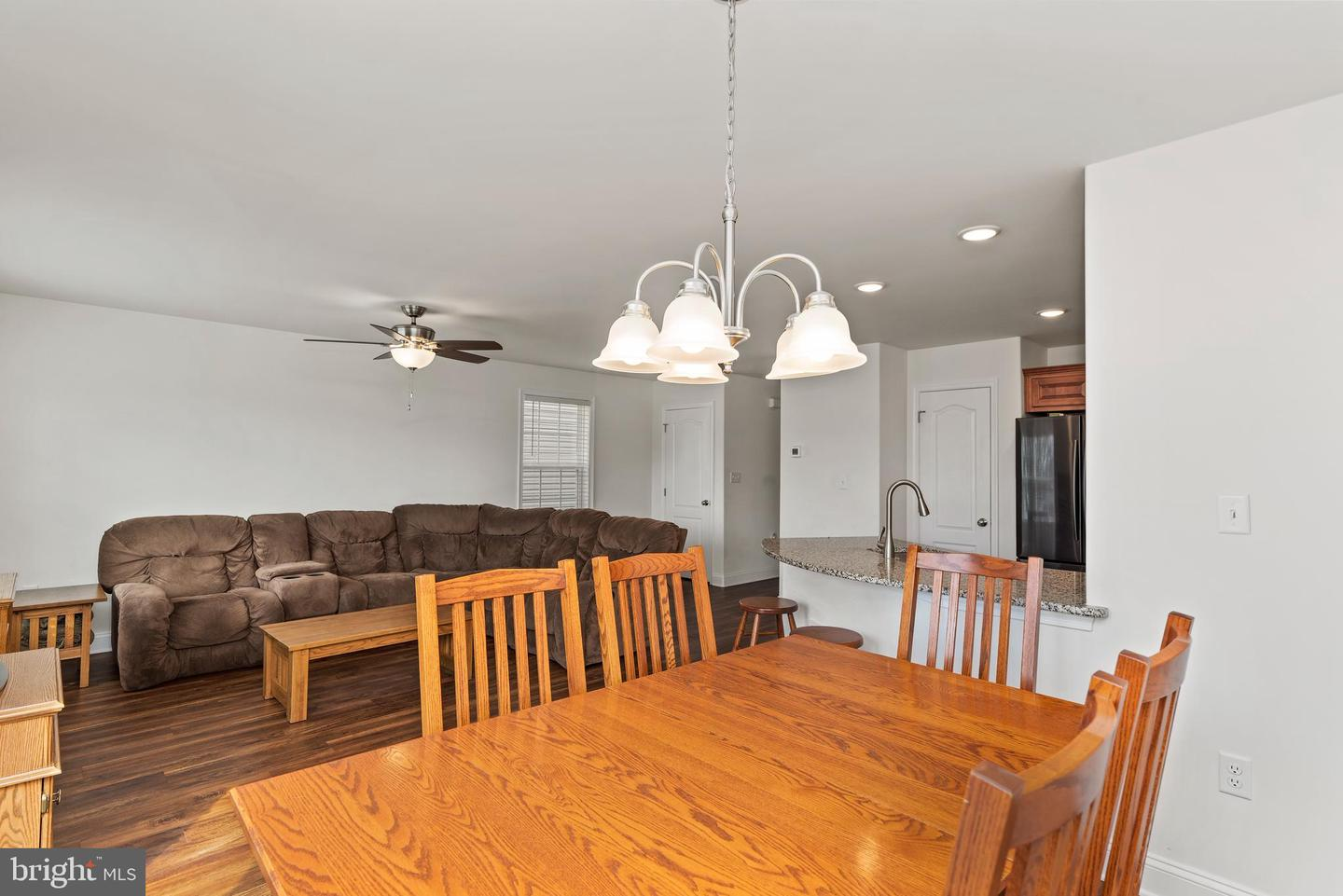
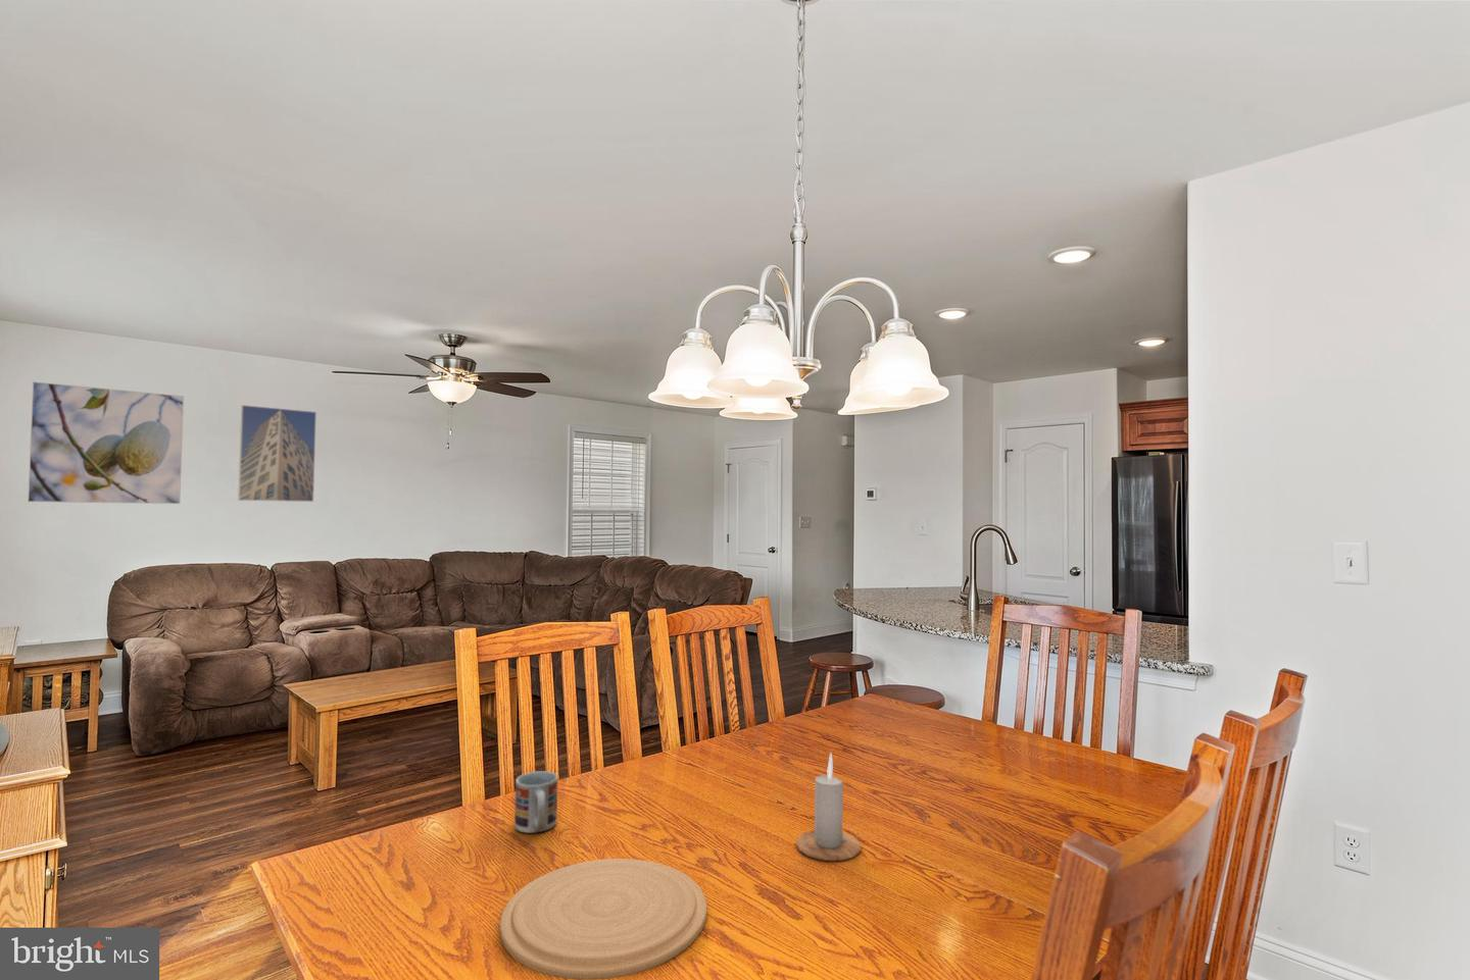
+ candle [796,751,861,862]
+ cup [513,770,559,835]
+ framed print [236,404,317,503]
+ plate [499,858,708,980]
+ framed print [26,381,185,505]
